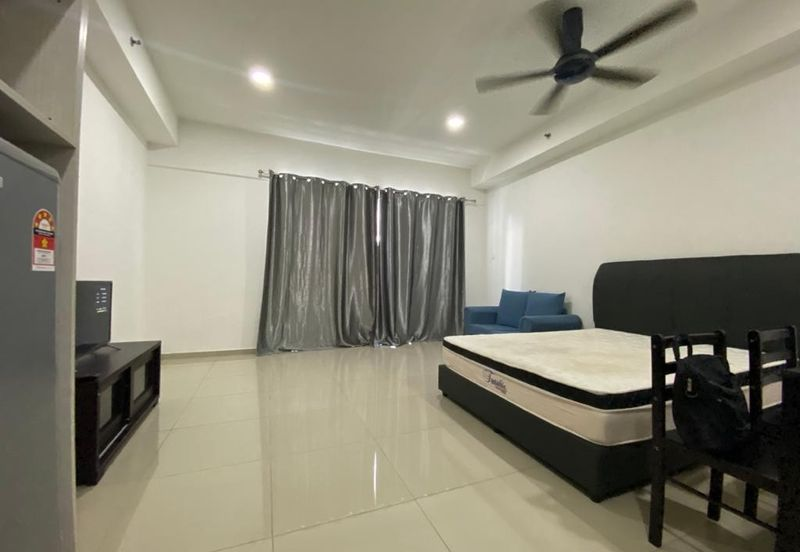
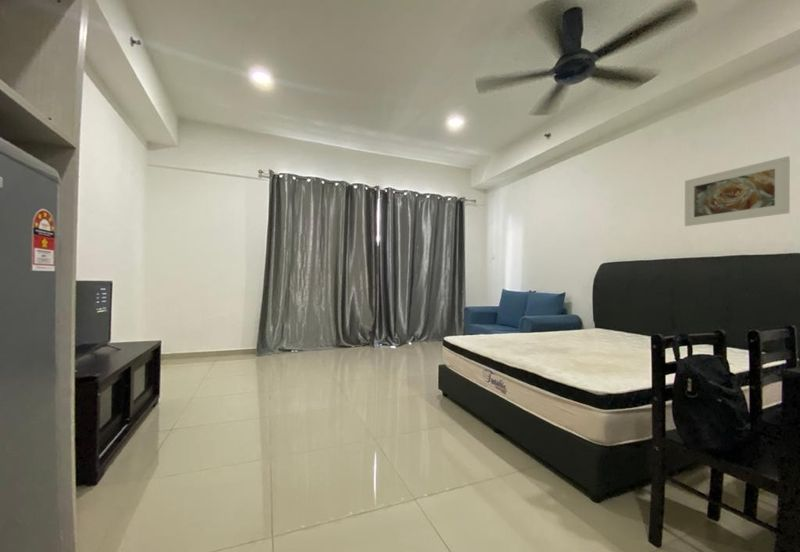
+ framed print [684,155,791,227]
